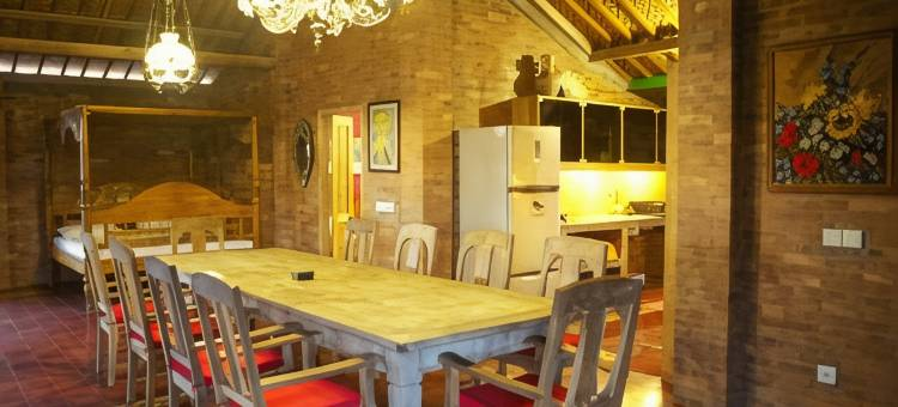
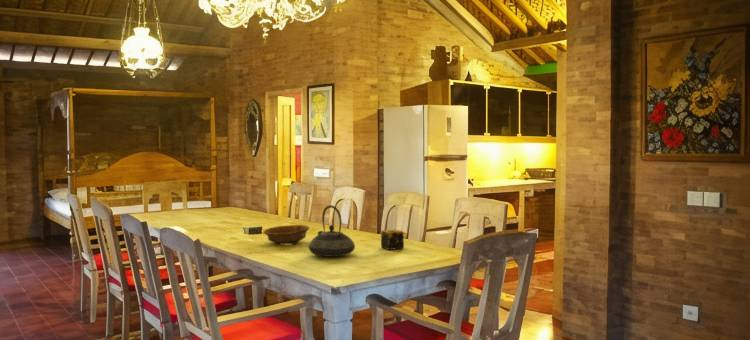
+ teapot [308,204,356,258]
+ candle [380,229,405,251]
+ decorative bowl [262,224,310,245]
